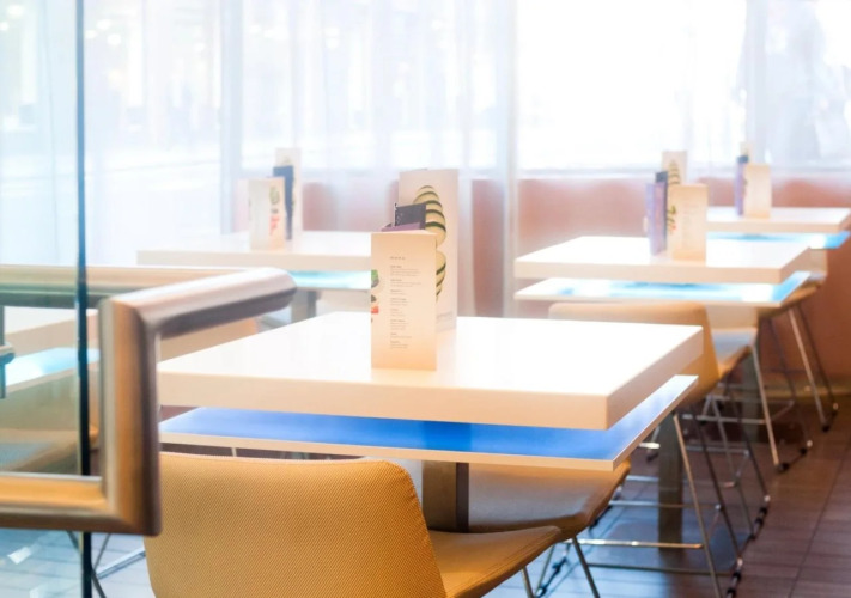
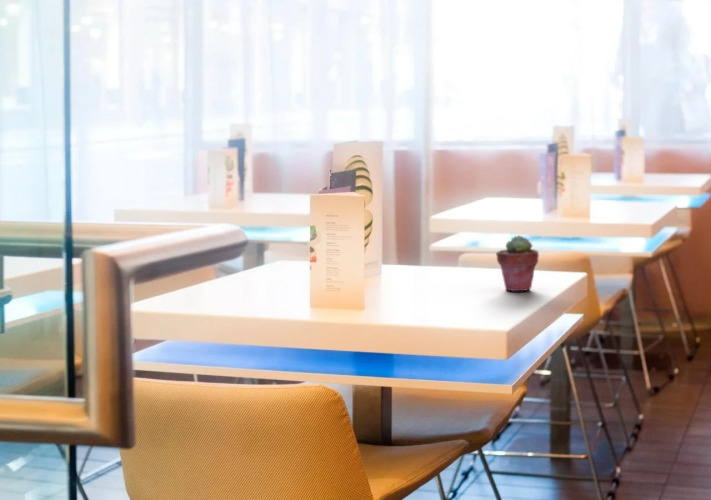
+ potted succulent [495,234,540,292]
